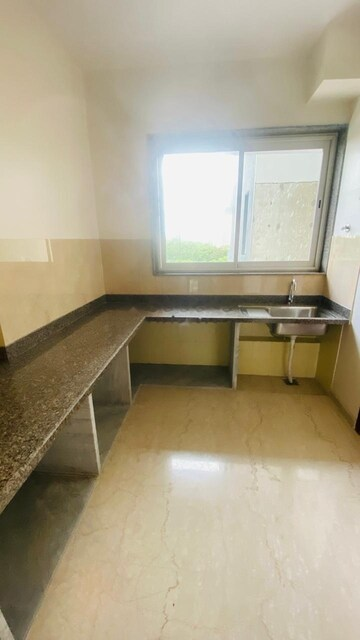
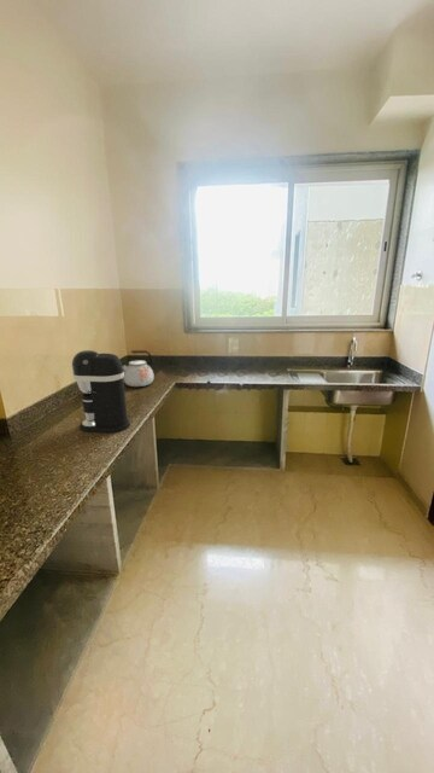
+ coffee maker [71,349,131,435]
+ kettle [122,349,156,388]
